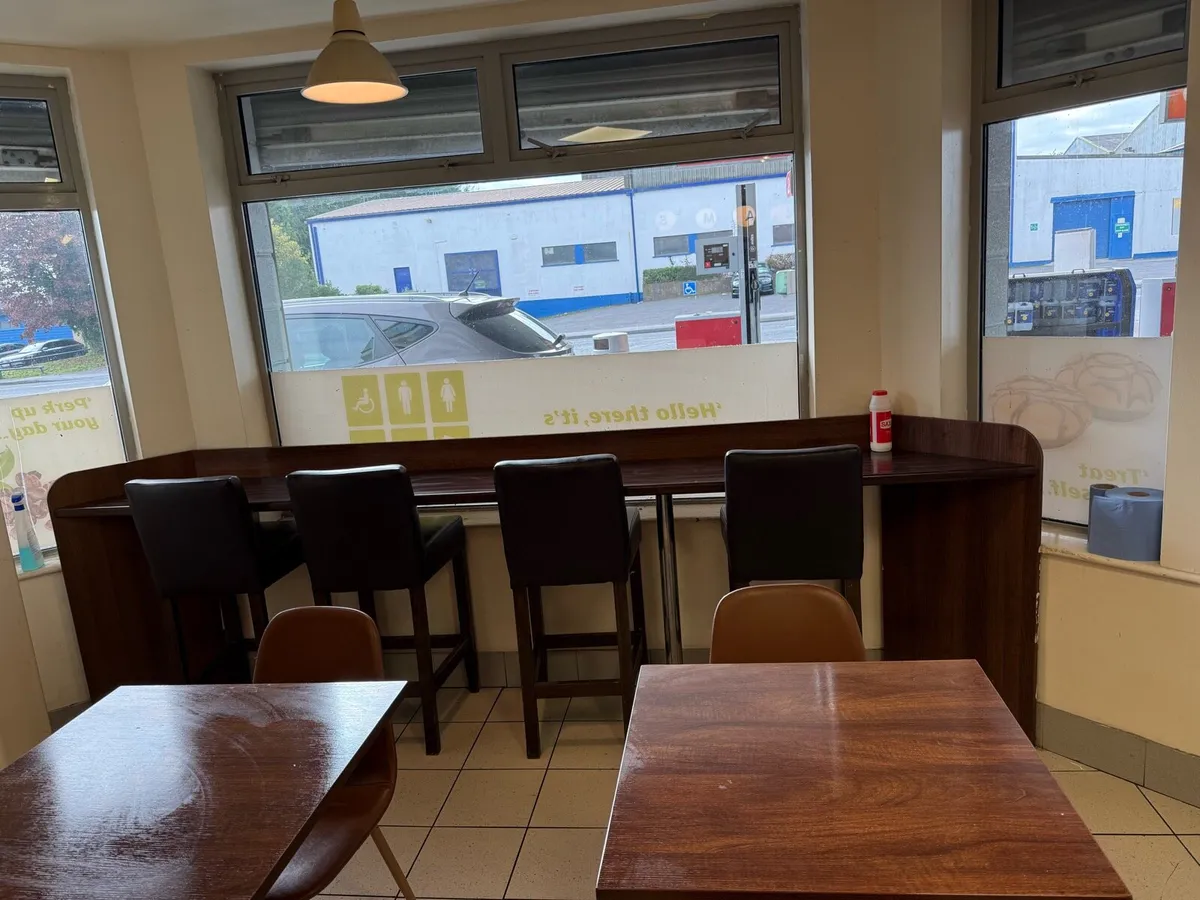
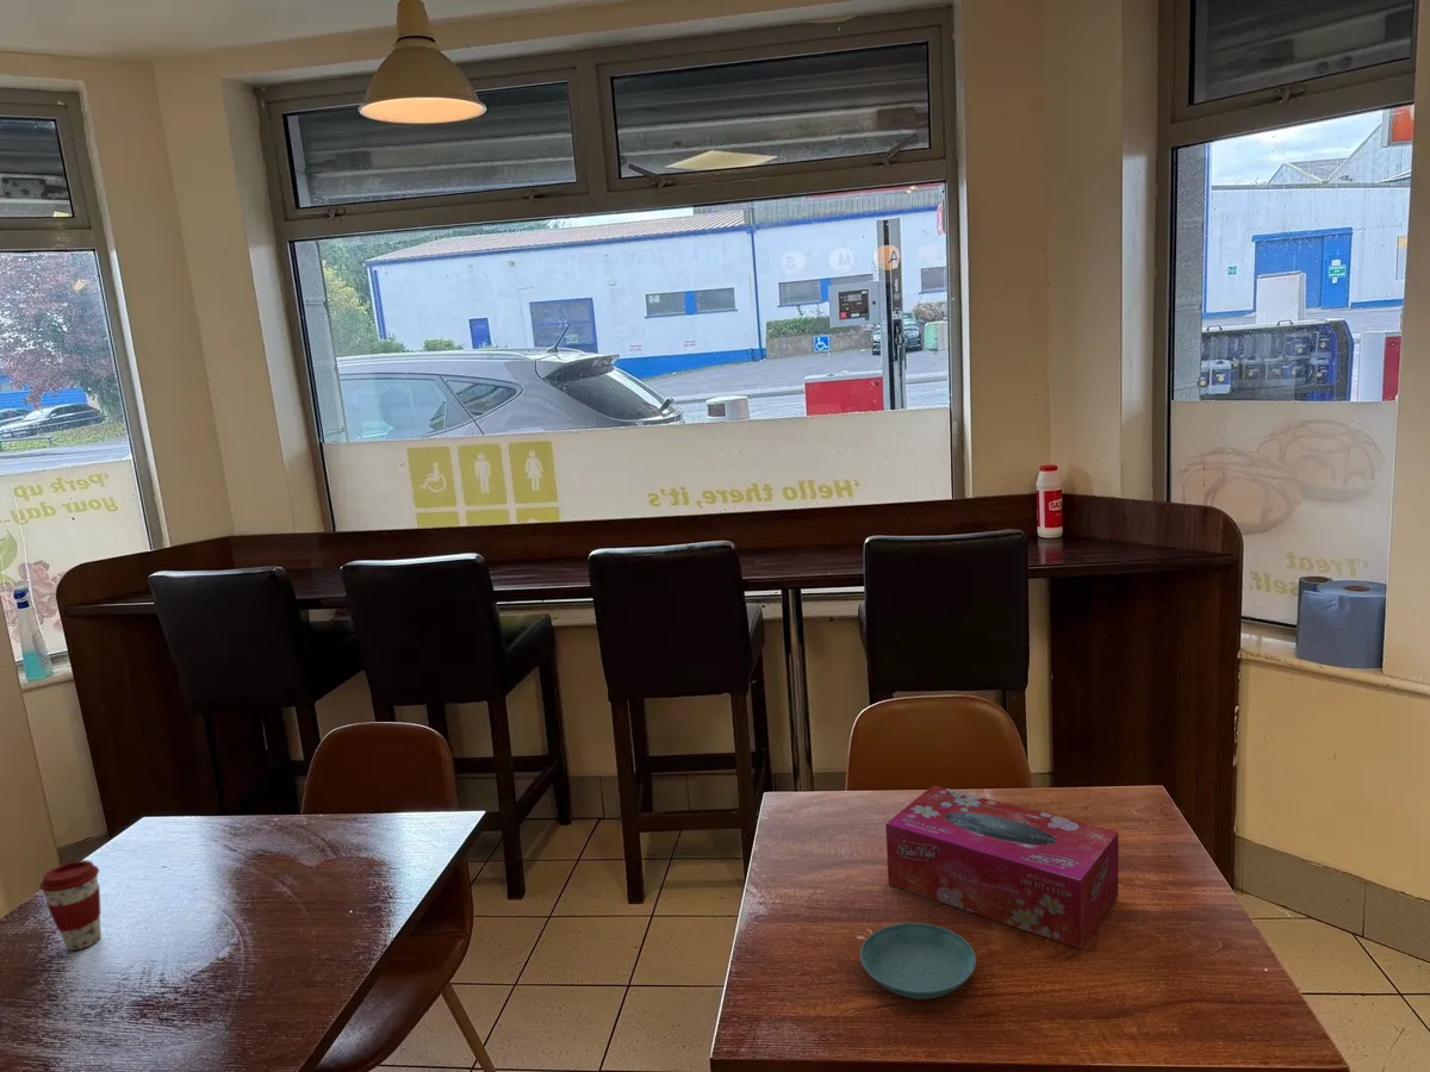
+ coffee cup [38,859,102,952]
+ saucer [859,922,977,1001]
+ tissue box [884,784,1120,951]
